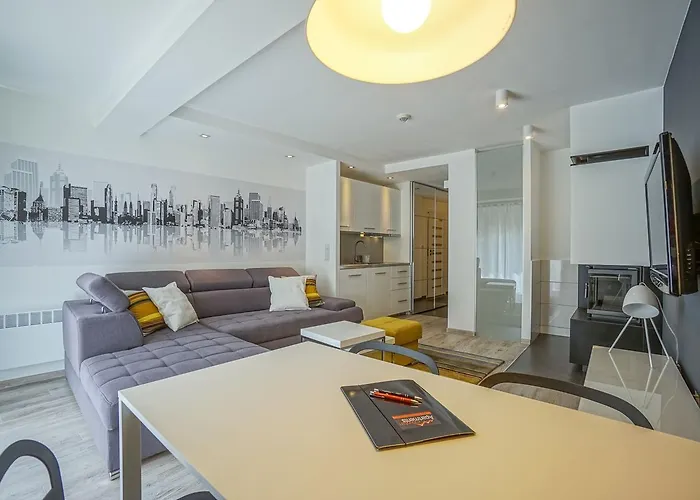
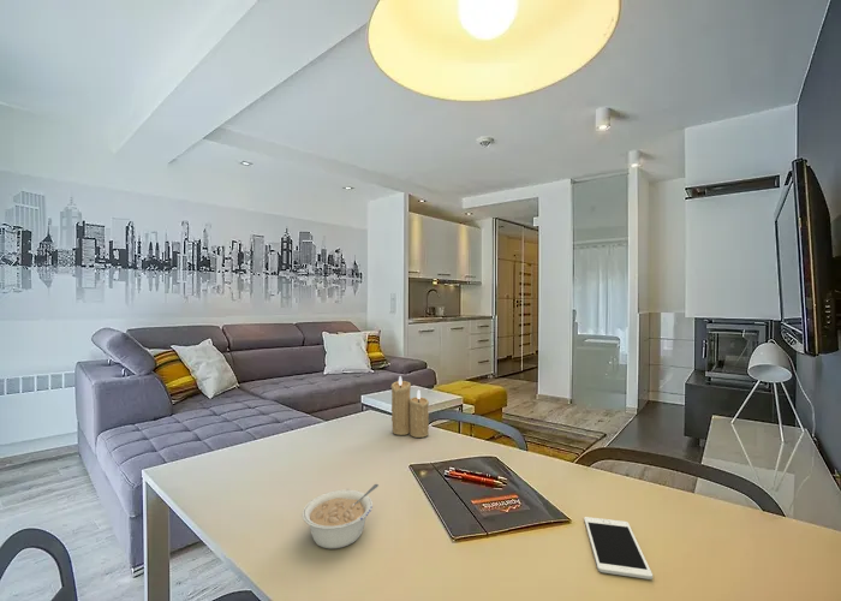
+ cell phone [583,516,654,581]
+ legume [300,483,380,549]
+ candle [390,375,430,439]
